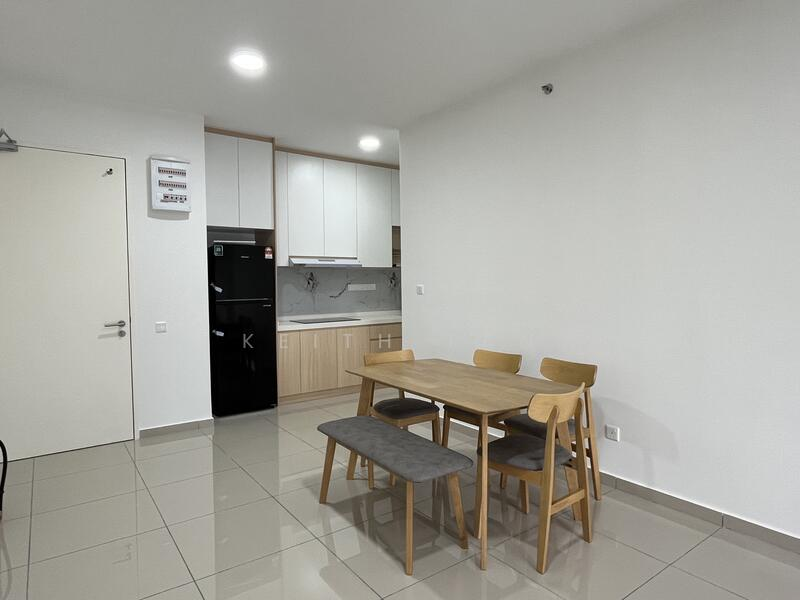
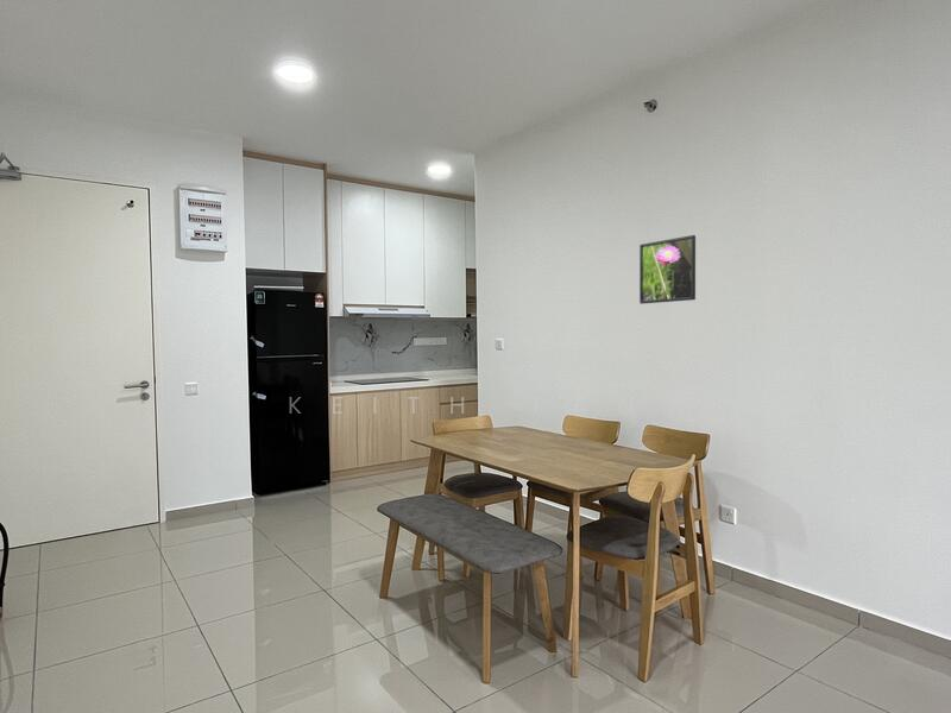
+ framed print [638,234,697,305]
